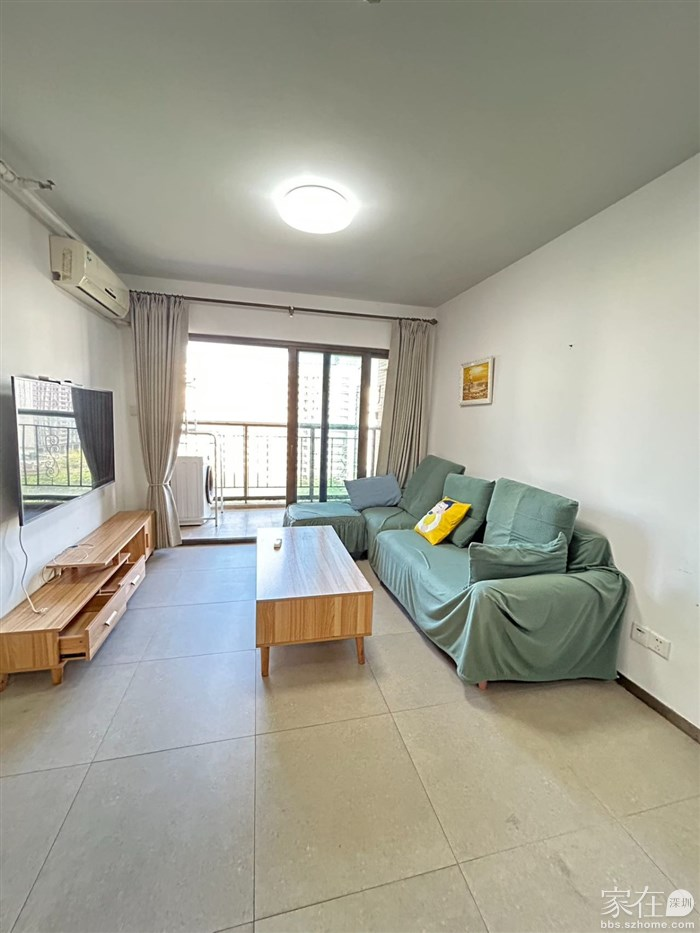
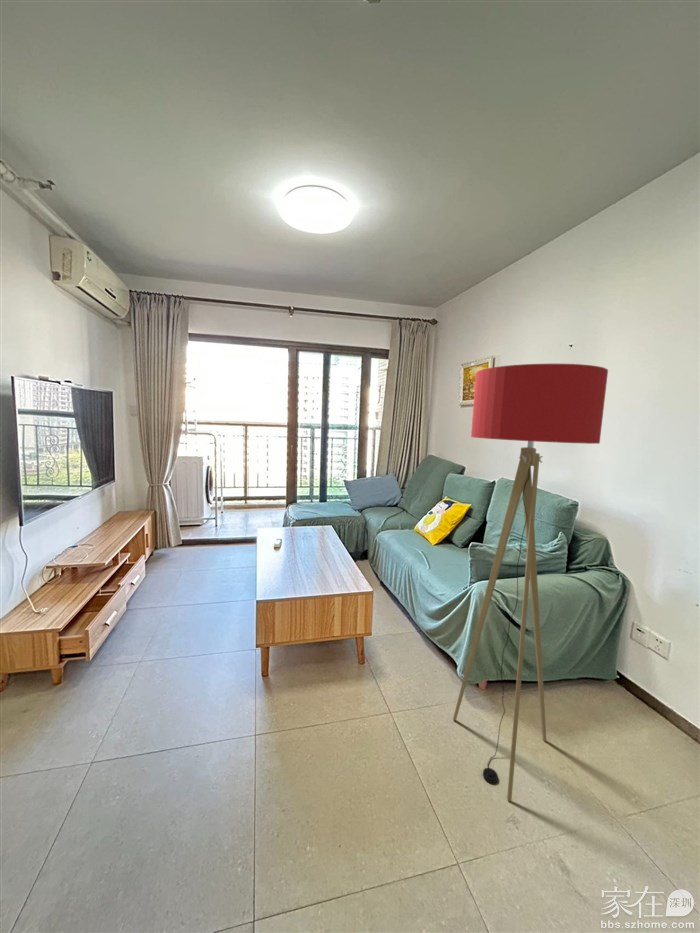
+ floor lamp [452,363,609,802]
